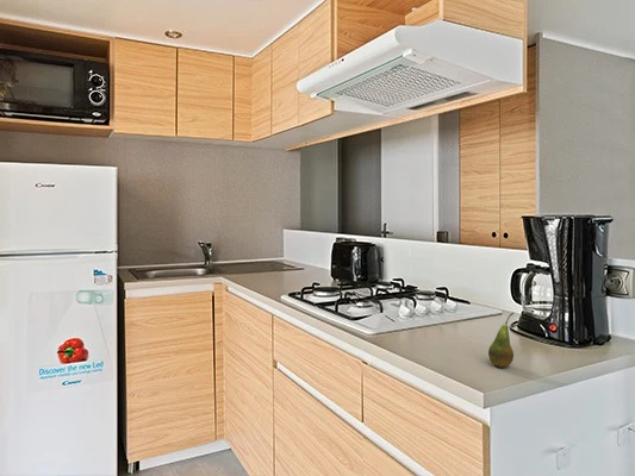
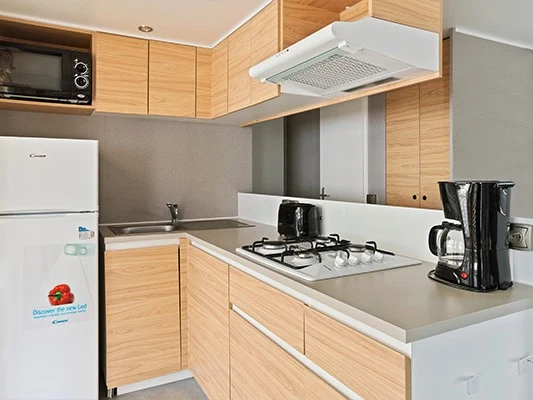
- fruit [487,312,515,369]
